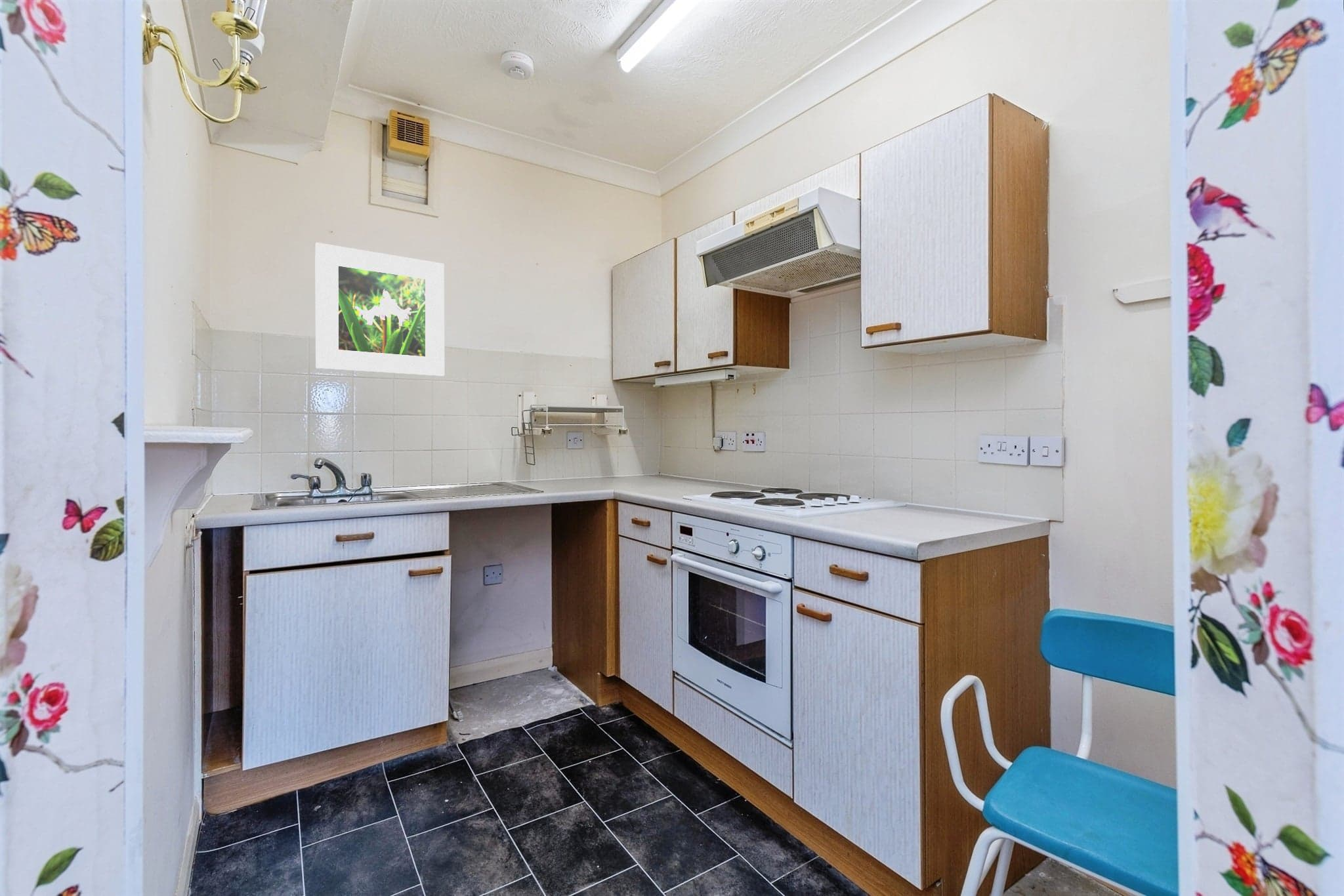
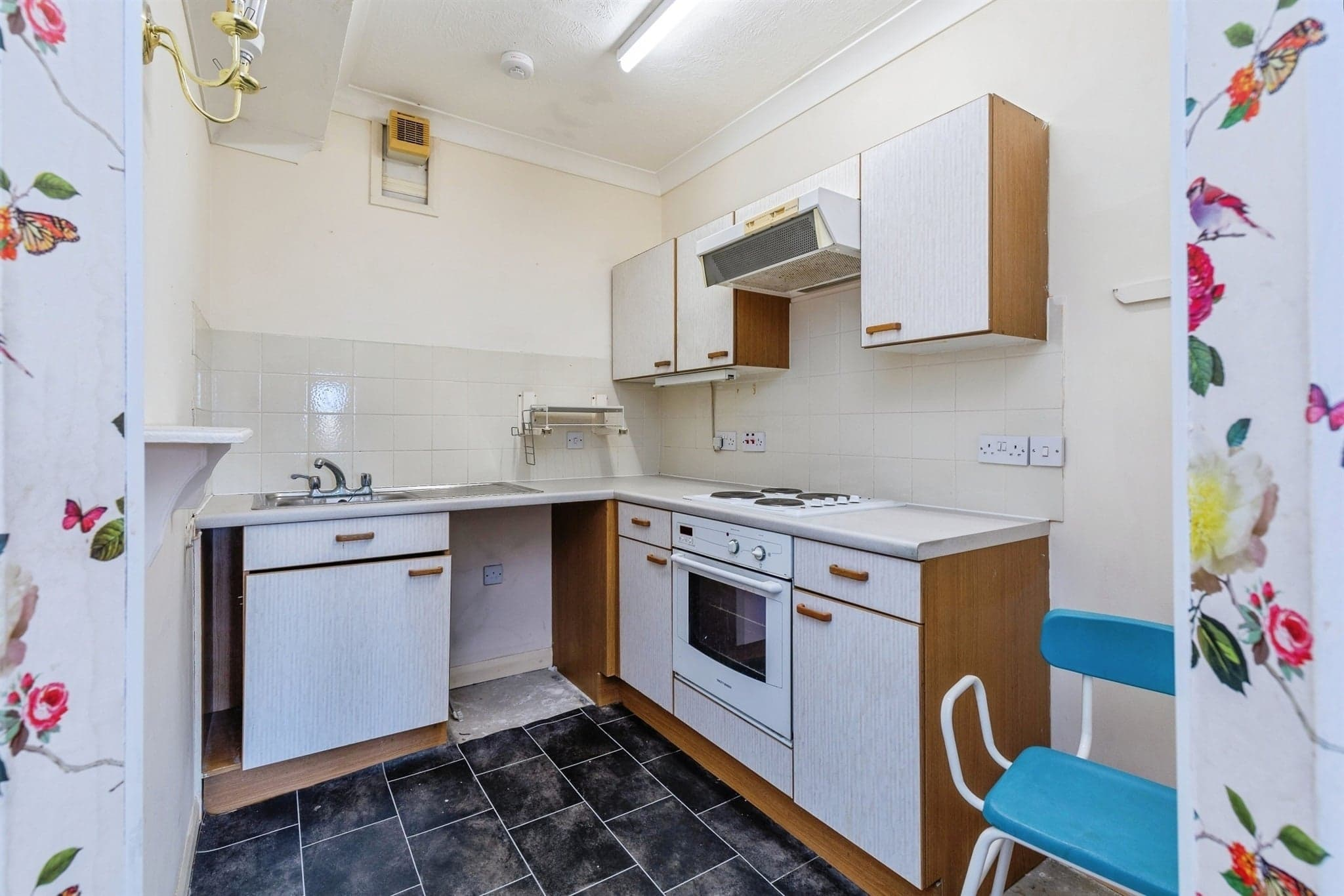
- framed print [314,242,445,377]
